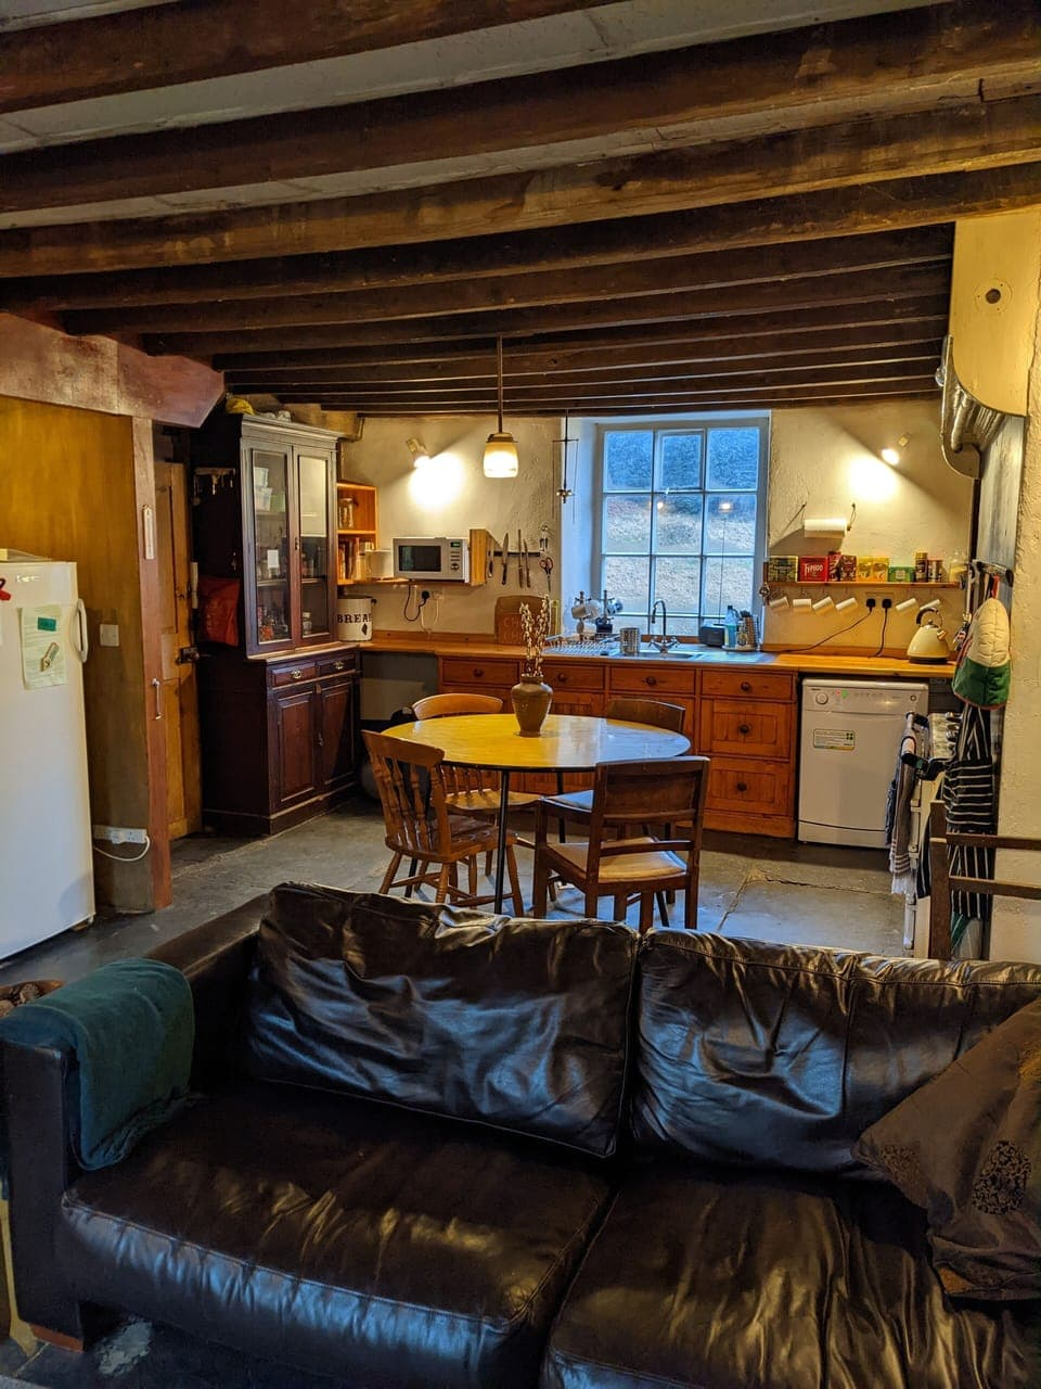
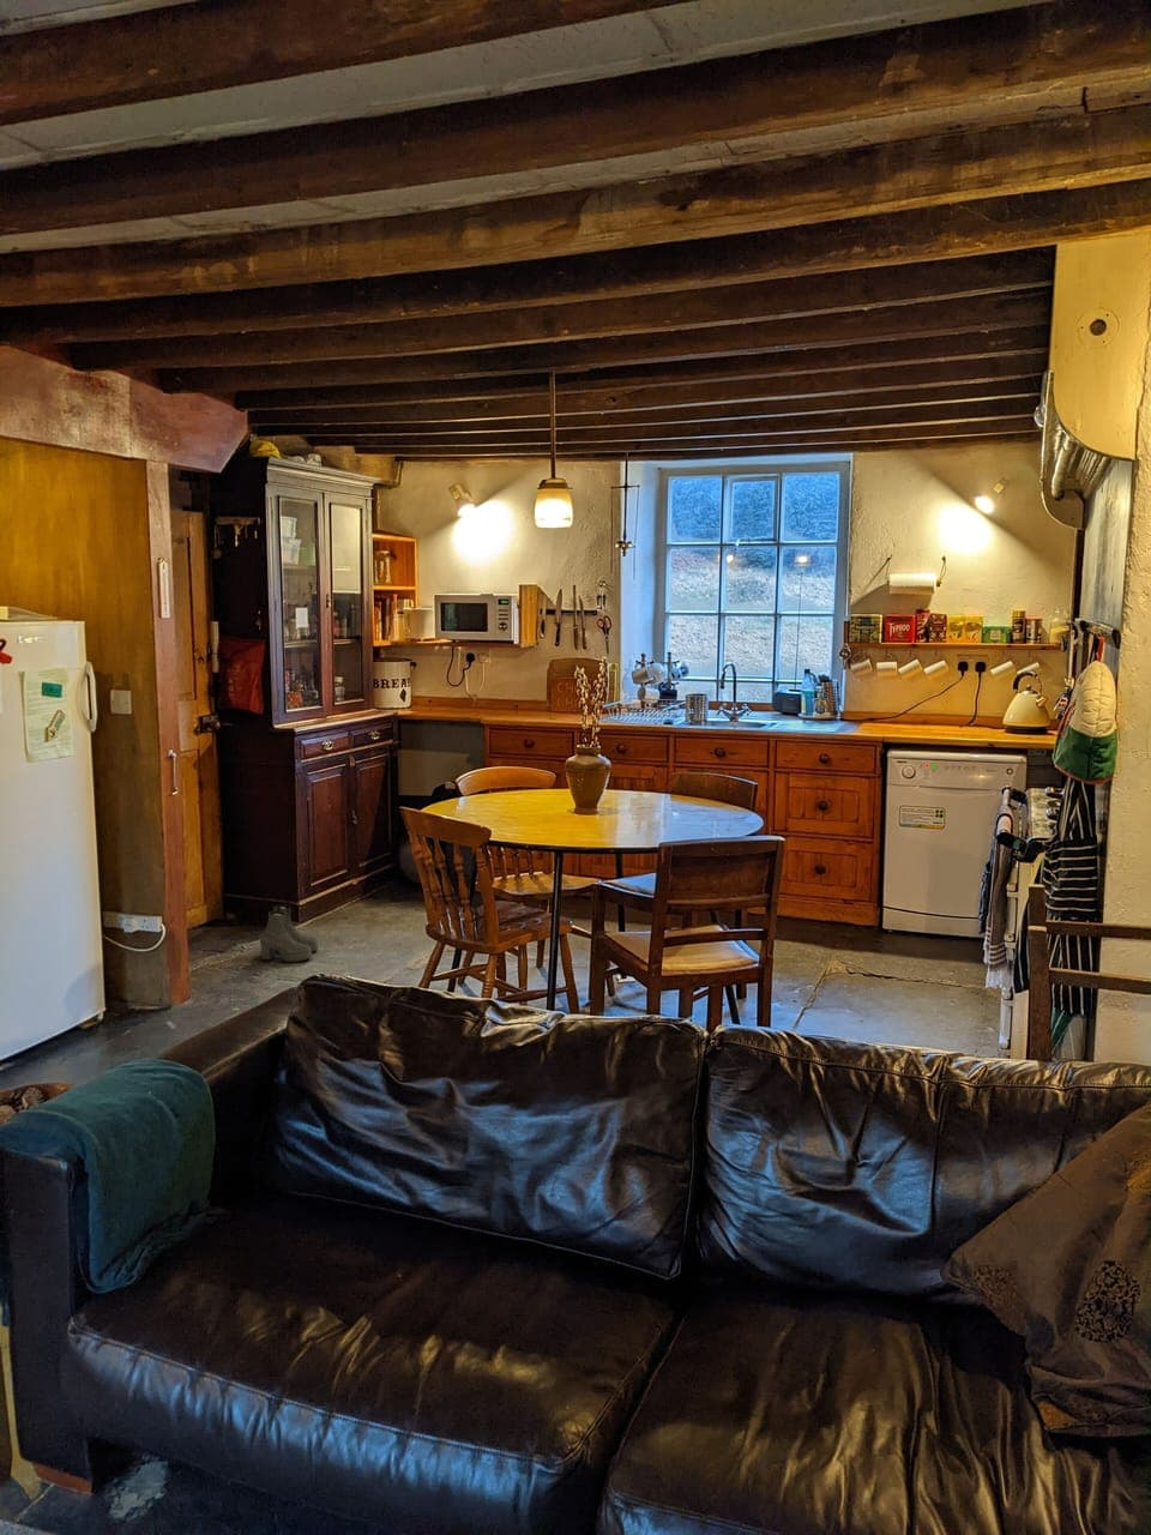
+ boots [259,903,319,963]
